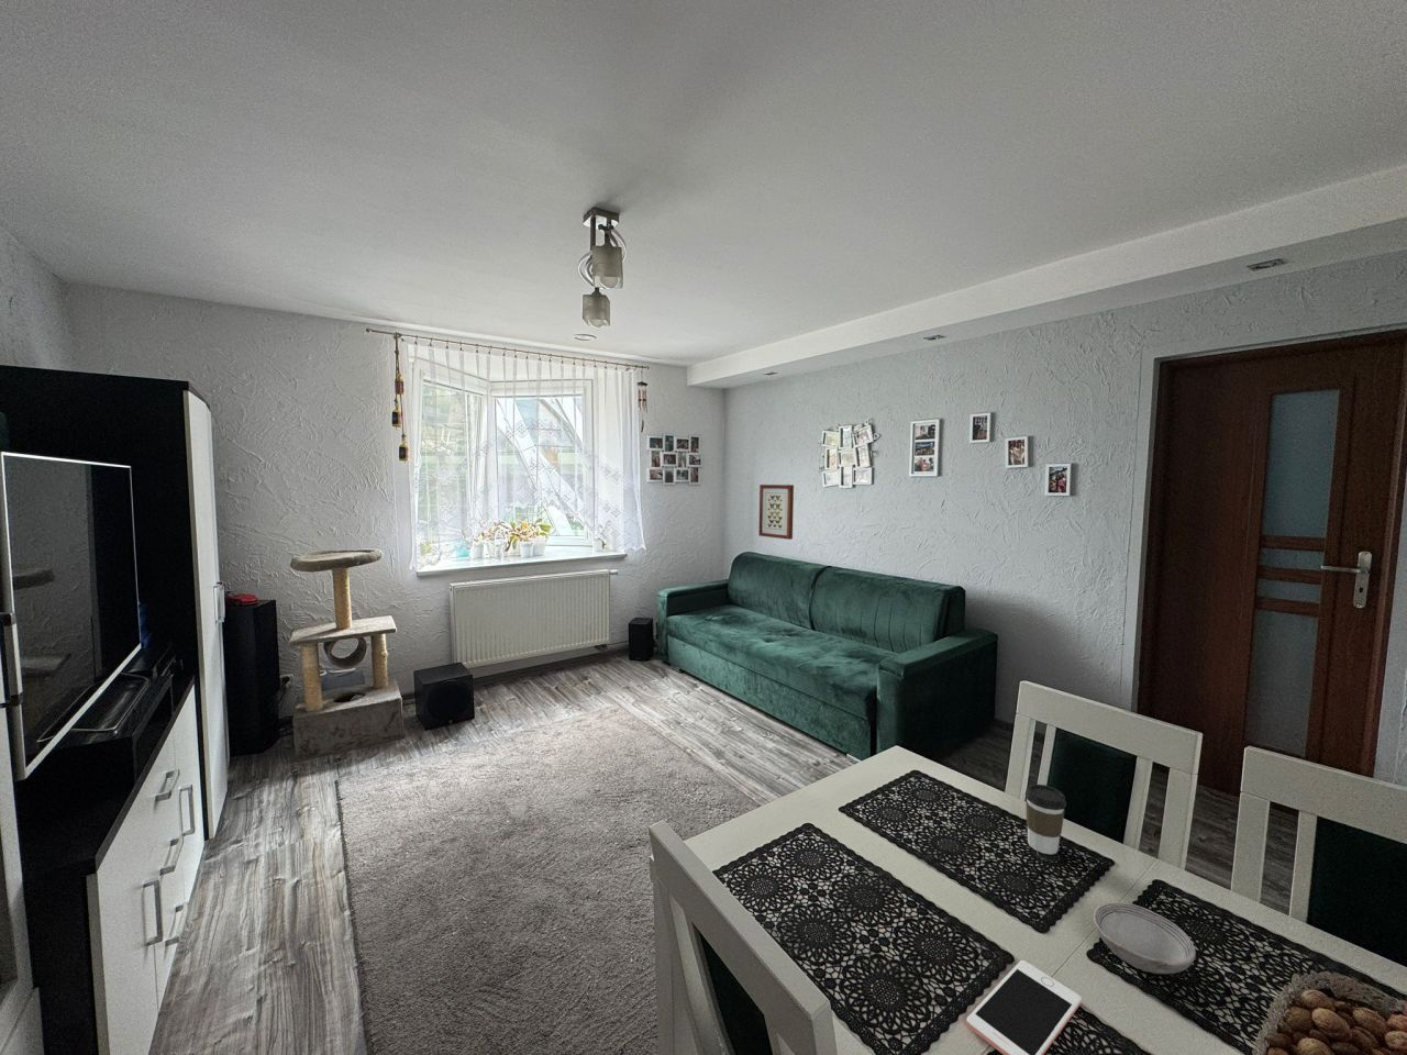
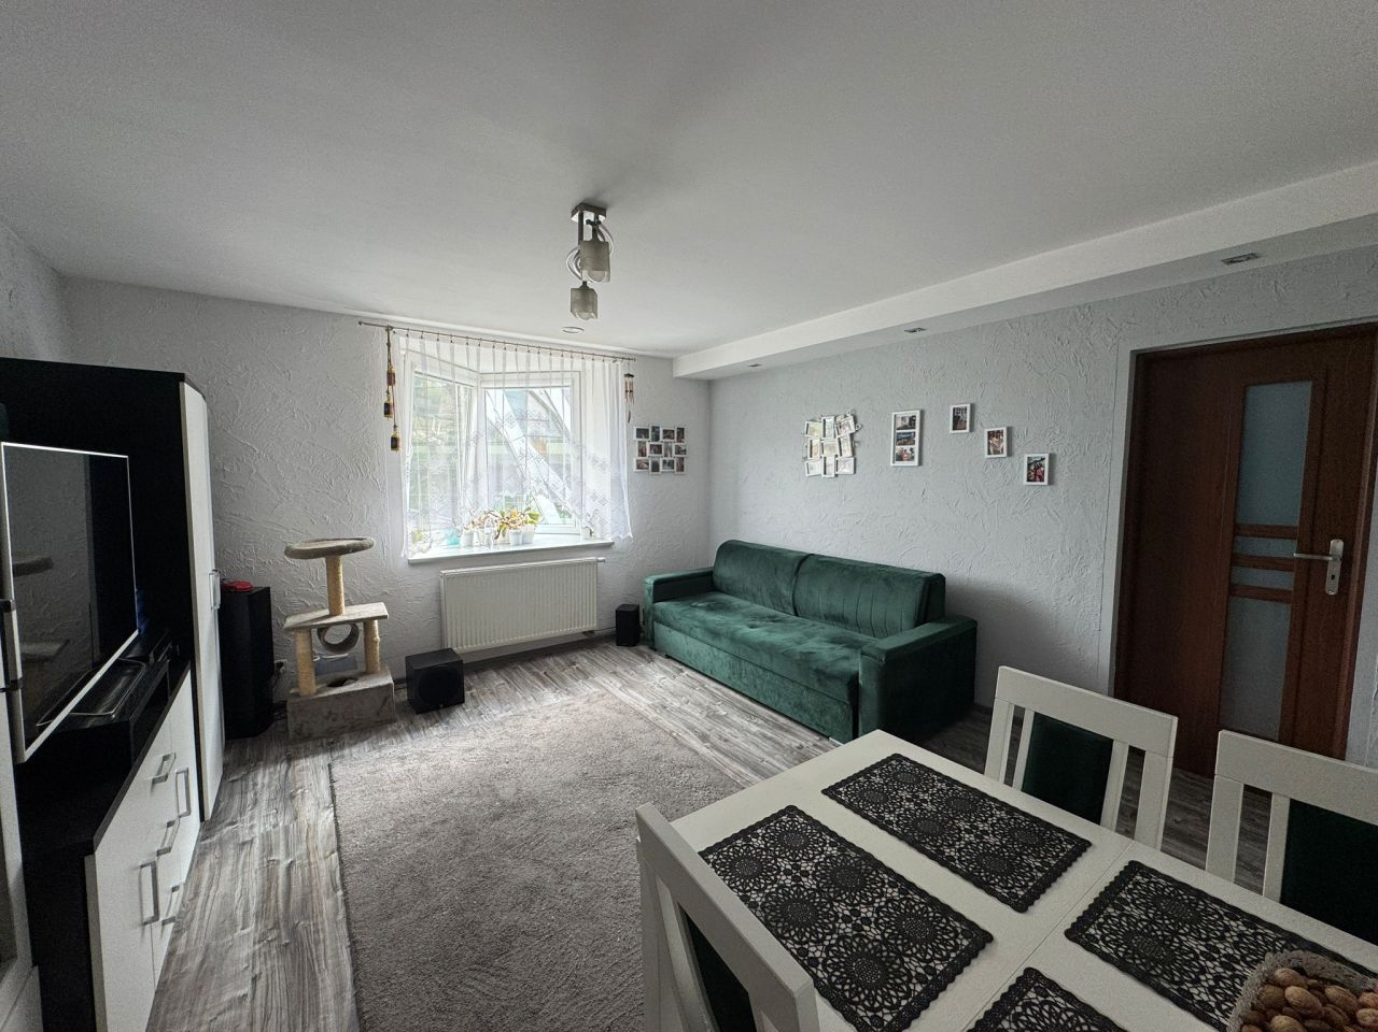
- wall art [758,483,794,541]
- cell phone [965,960,1082,1055]
- coffee cup [1025,783,1067,856]
- bowl [1092,901,1197,975]
